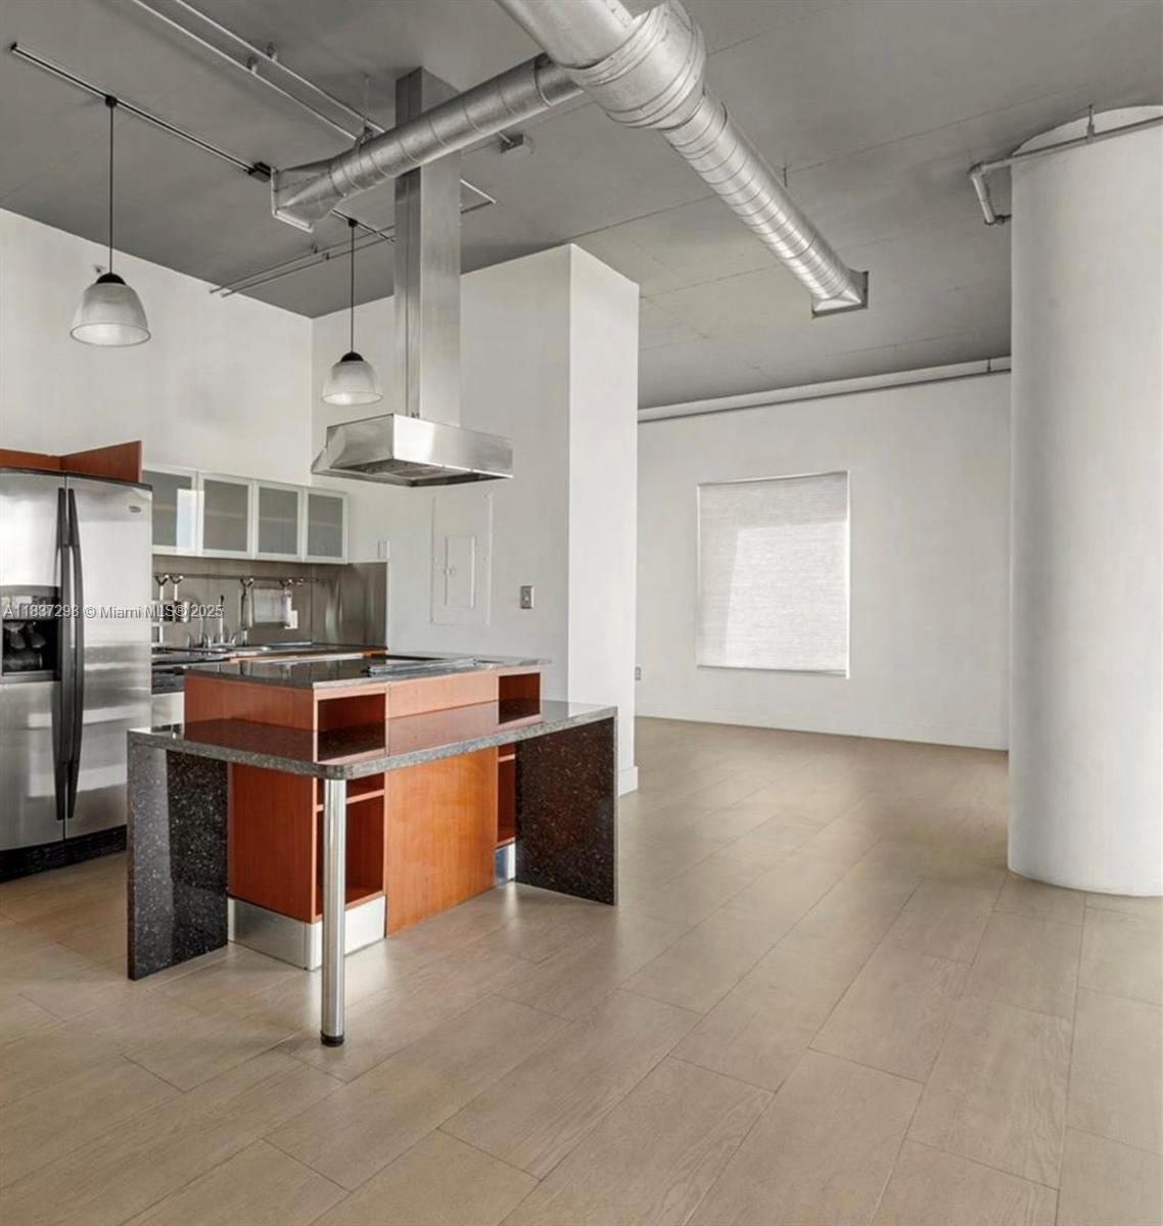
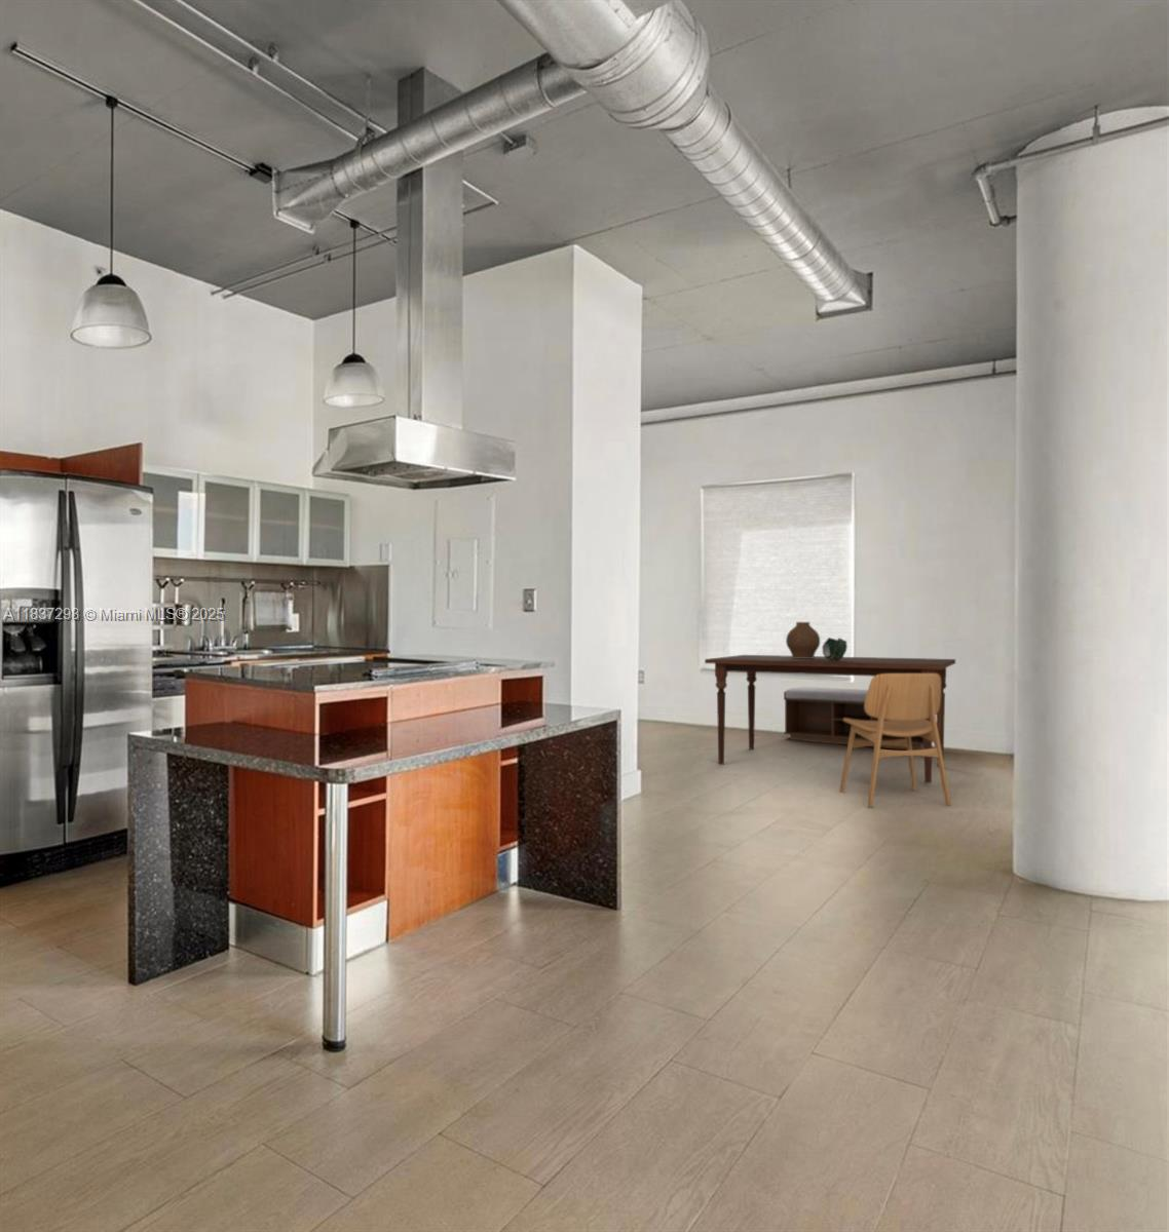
+ decorative bowl [822,637,848,660]
+ dining chair [838,673,953,808]
+ dining table [703,654,956,784]
+ vase [784,621,821,658]
+ bench [782,686,924,750]
